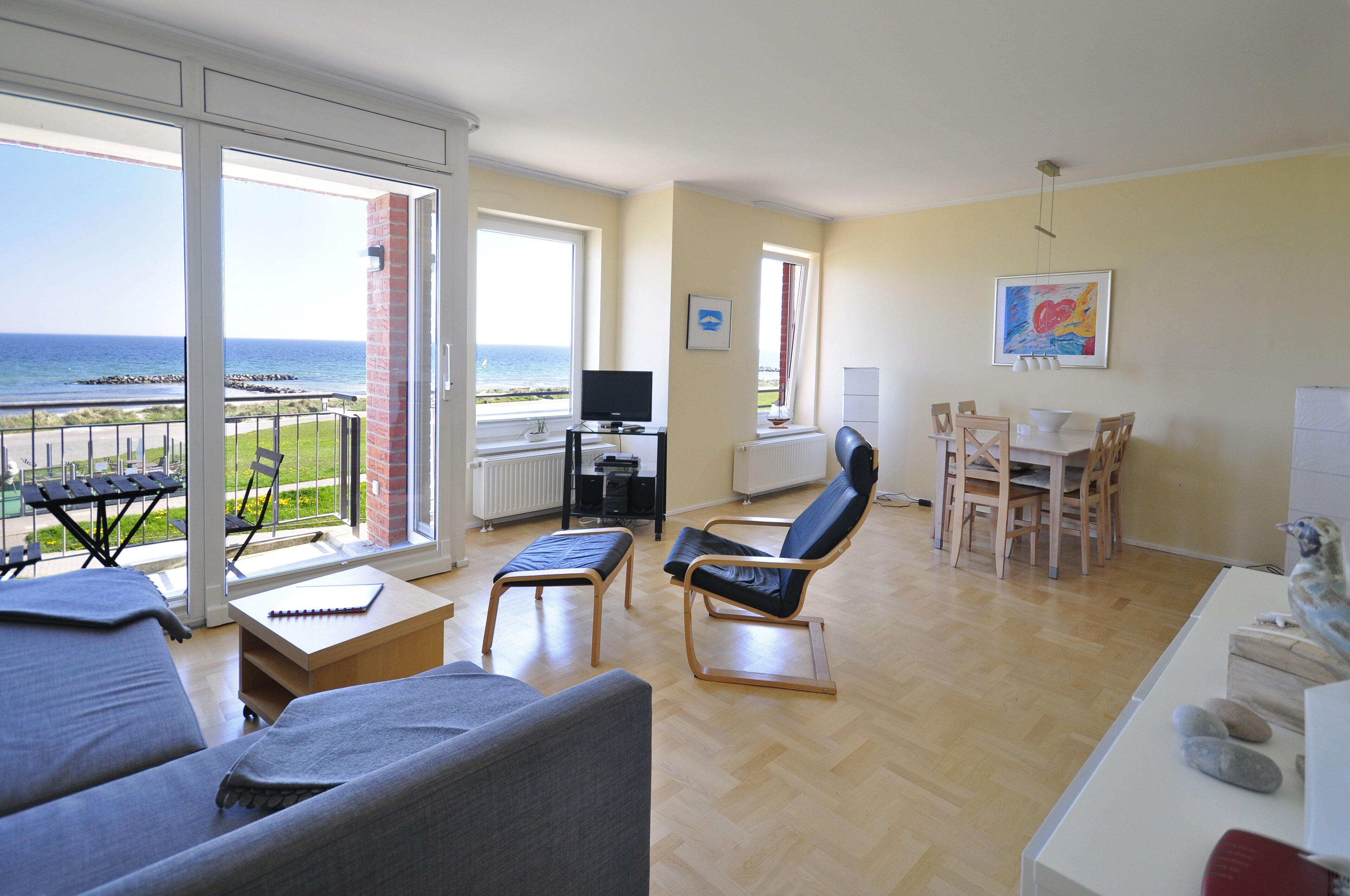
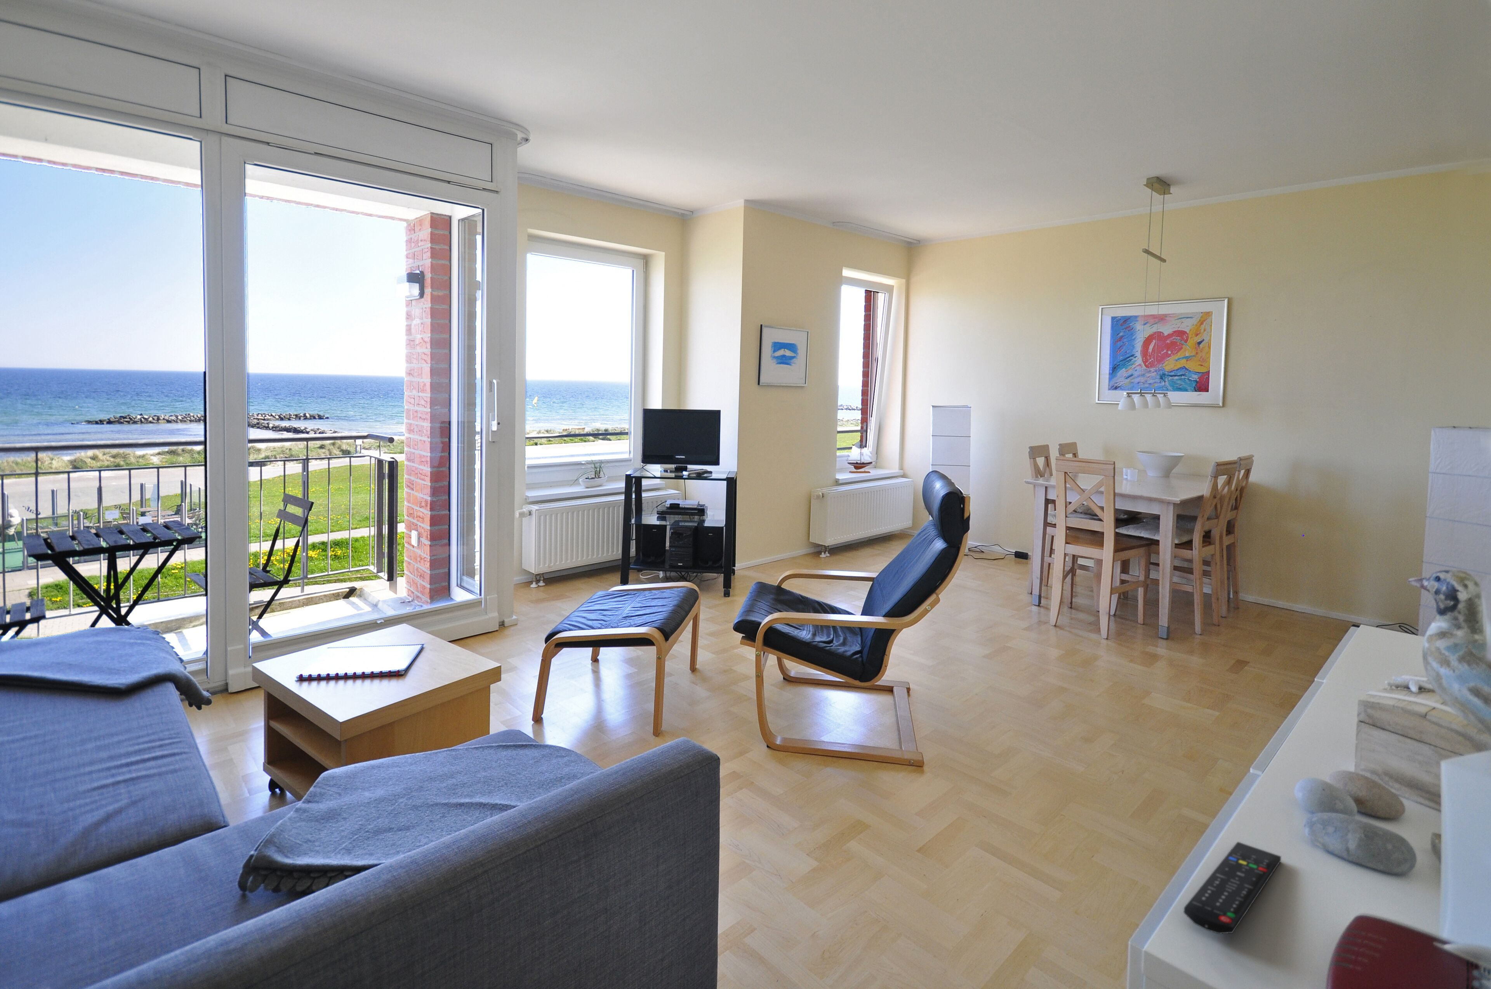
+ remote control [1184,841,1282,934]
